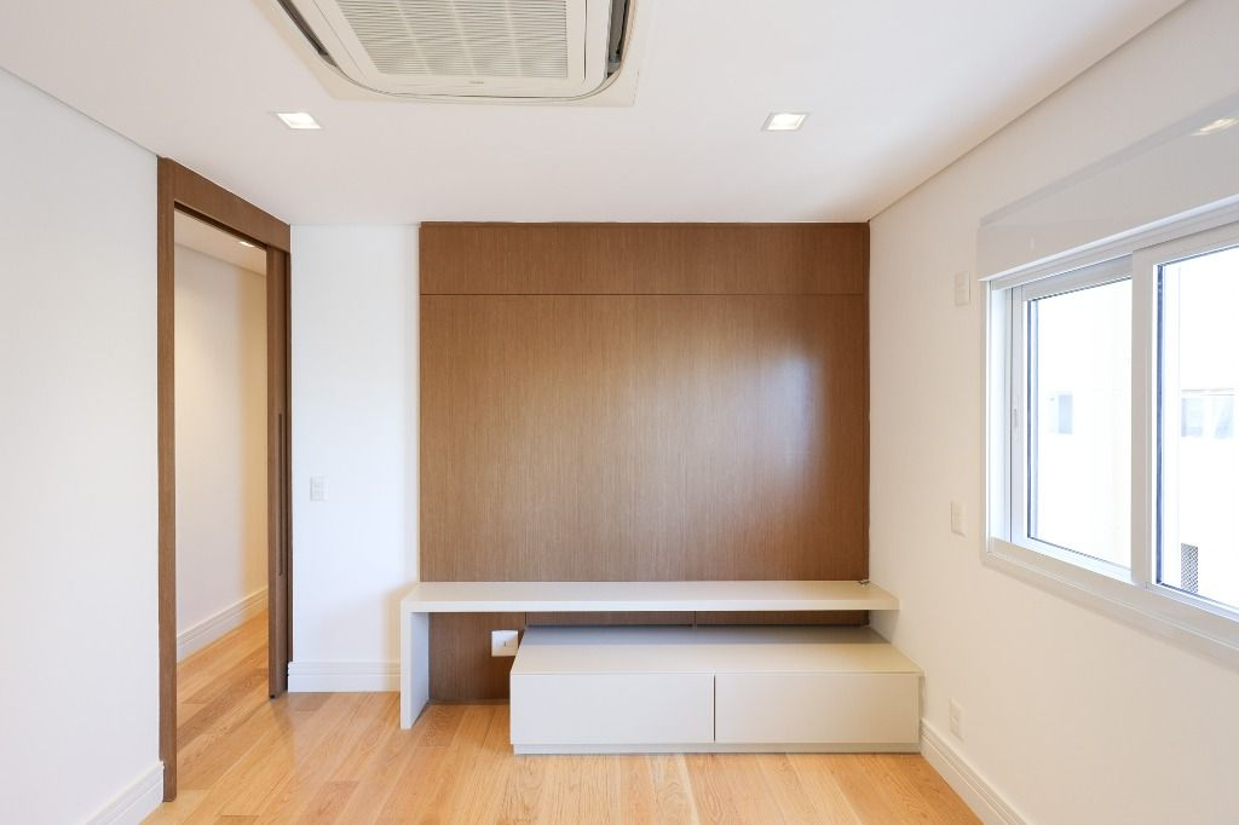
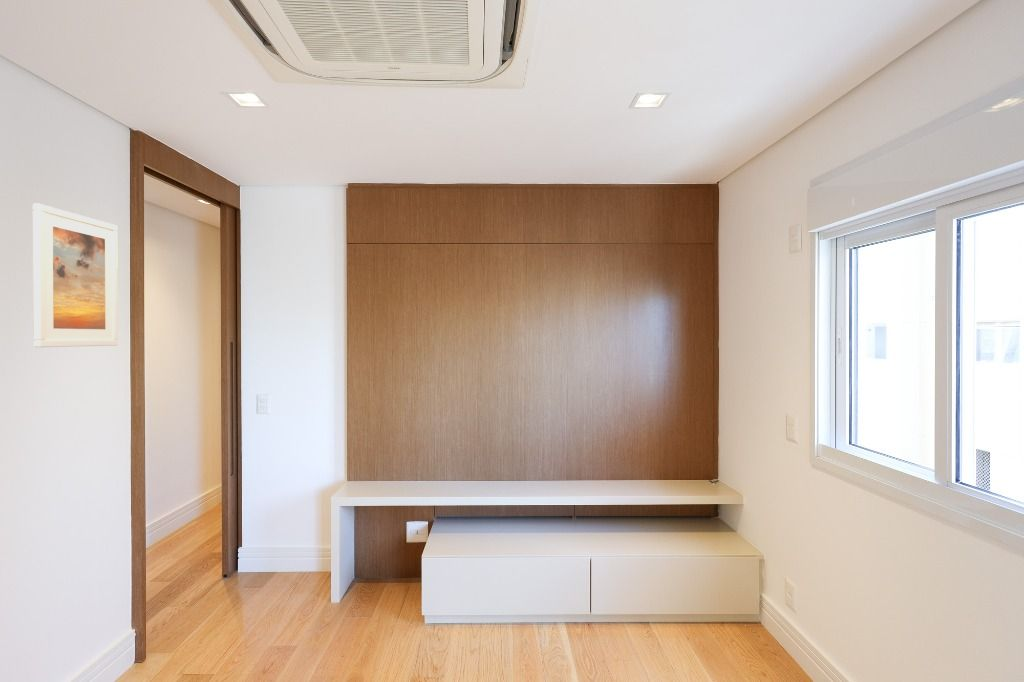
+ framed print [32,203,119,348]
